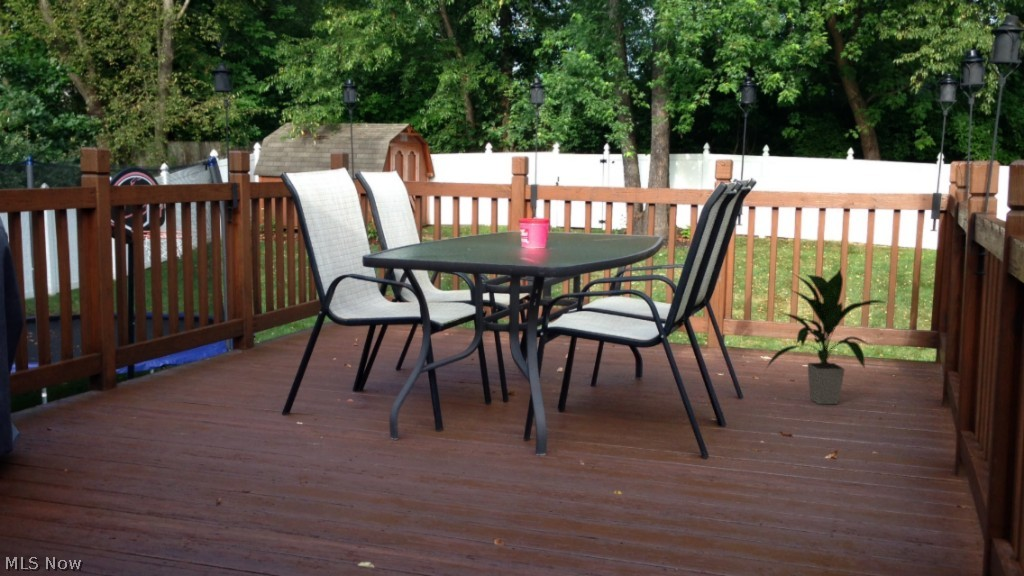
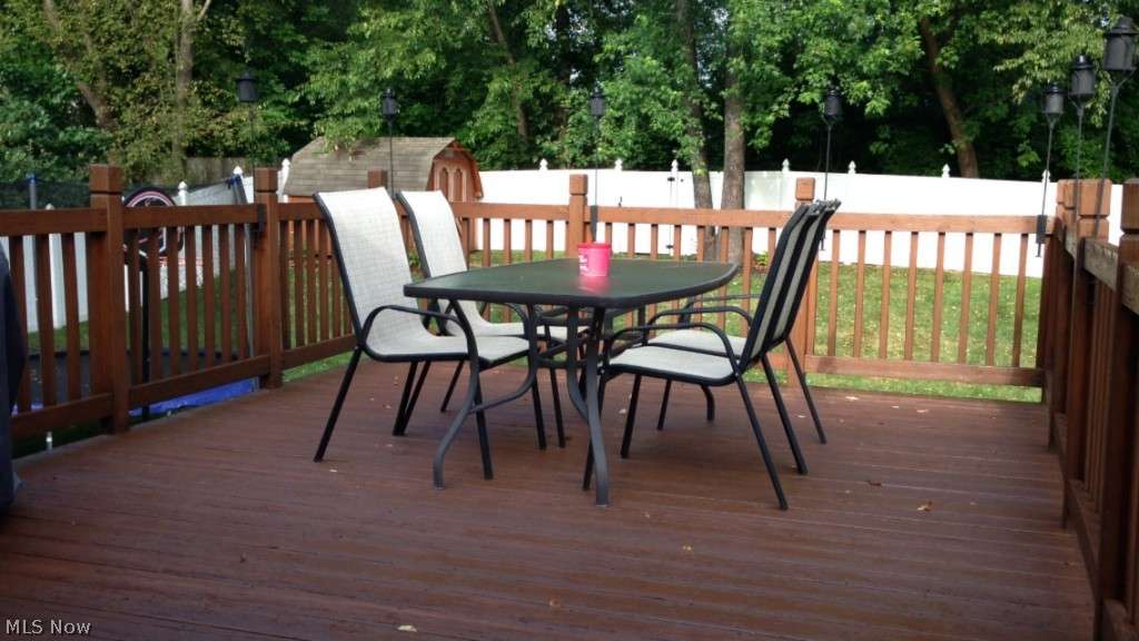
- indoor plant [764,266,885,405]
